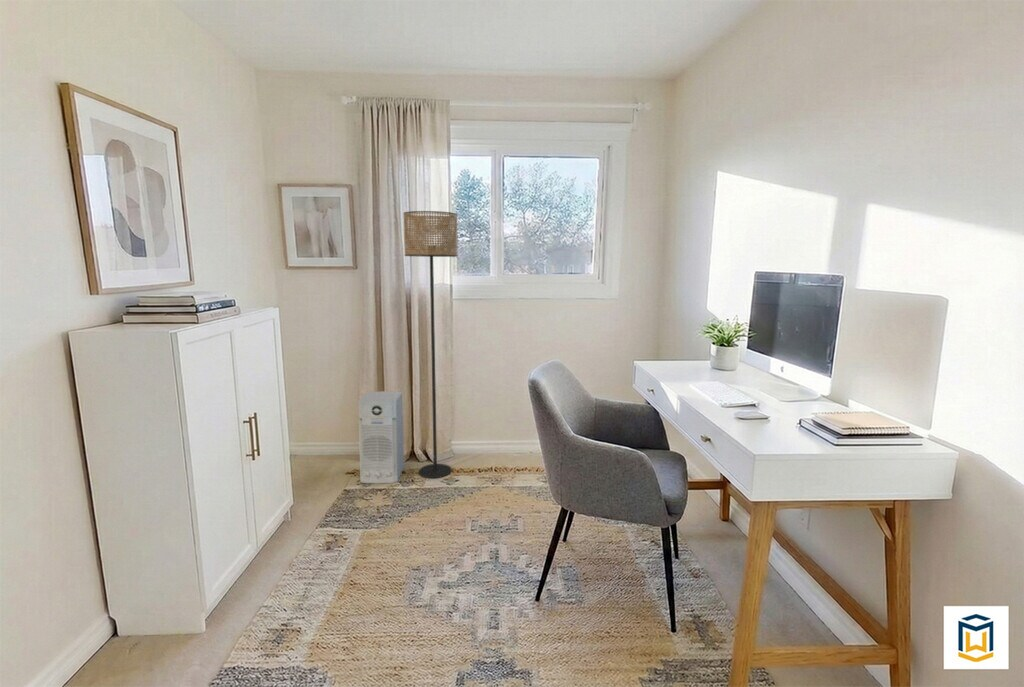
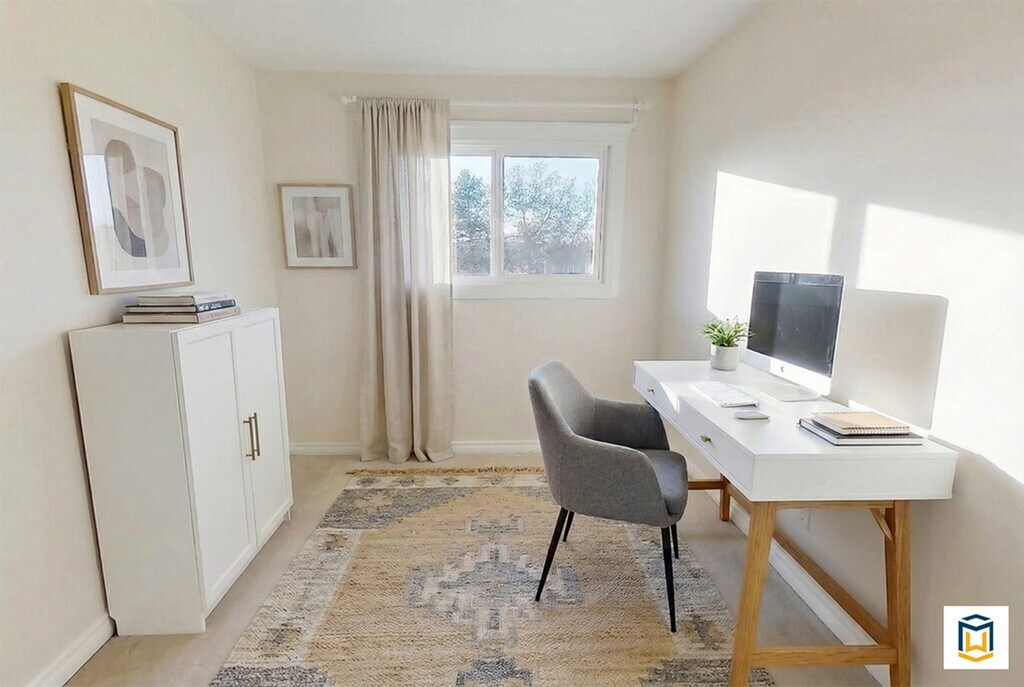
- floor lamp [402,210,459,479]
- air purifier [357,390,405,484]
